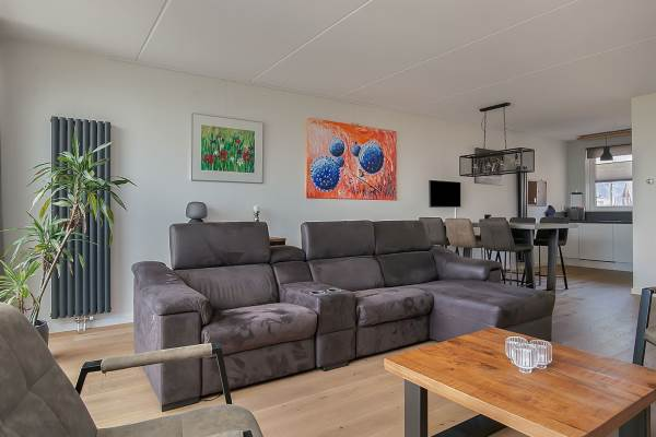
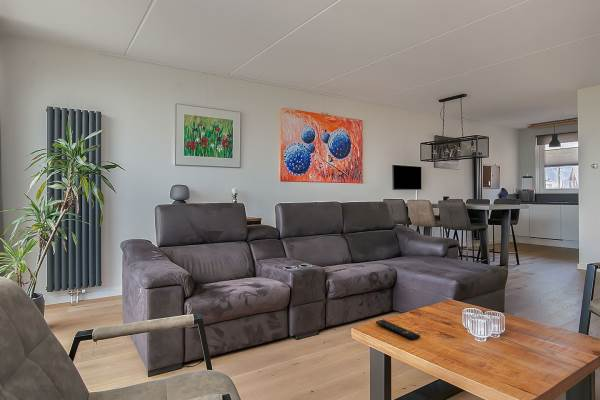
+ remote control [375,319,421,341]
